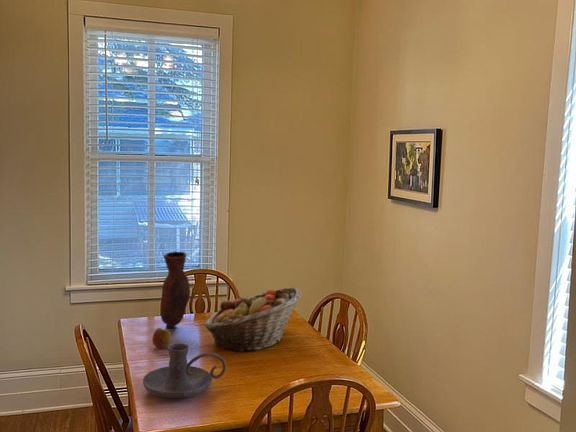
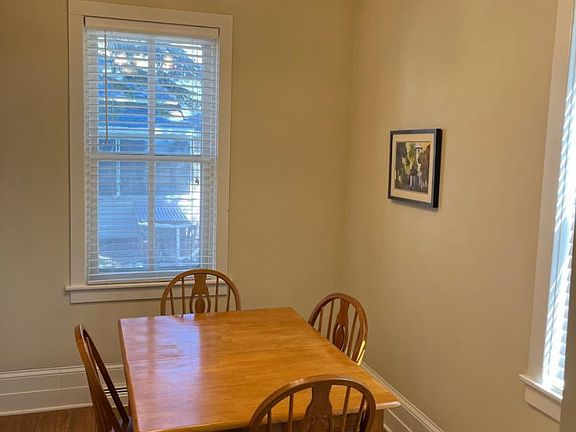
- vase [160,250,191,332]
- fruit basket [203,286,302,353]
- apple [151,327,172,349]
- candle holder [142,342,227,399]
